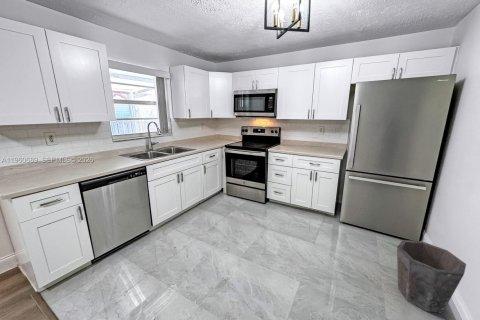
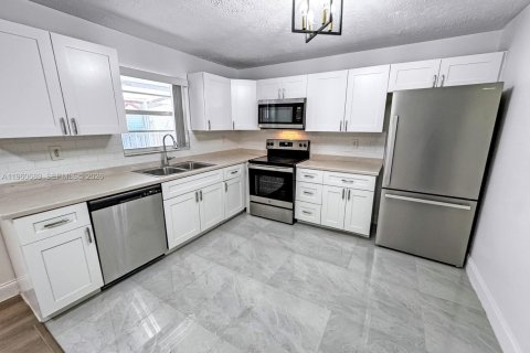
- waste bin [396,239,467,314]
